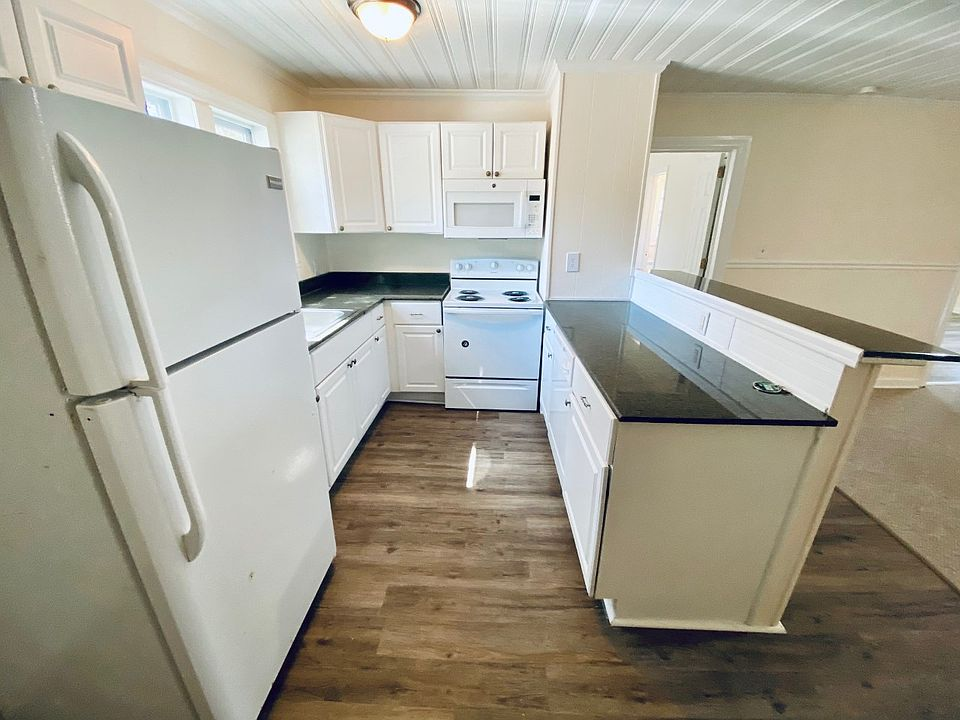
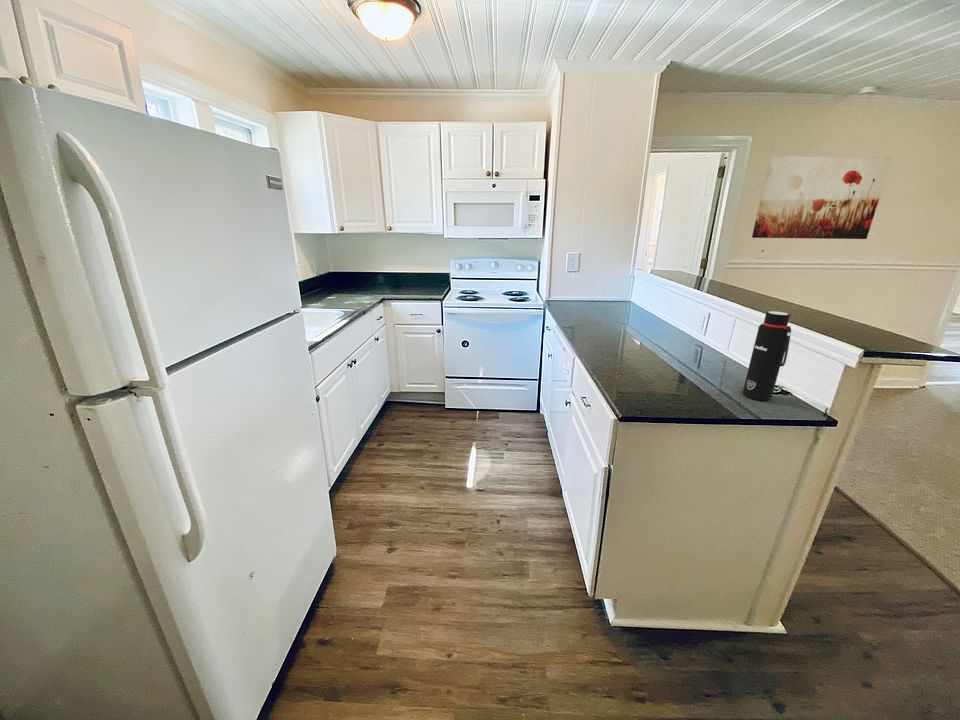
+ water bottle [742,310,792,402]
+ wall art [751,155,893,240]
